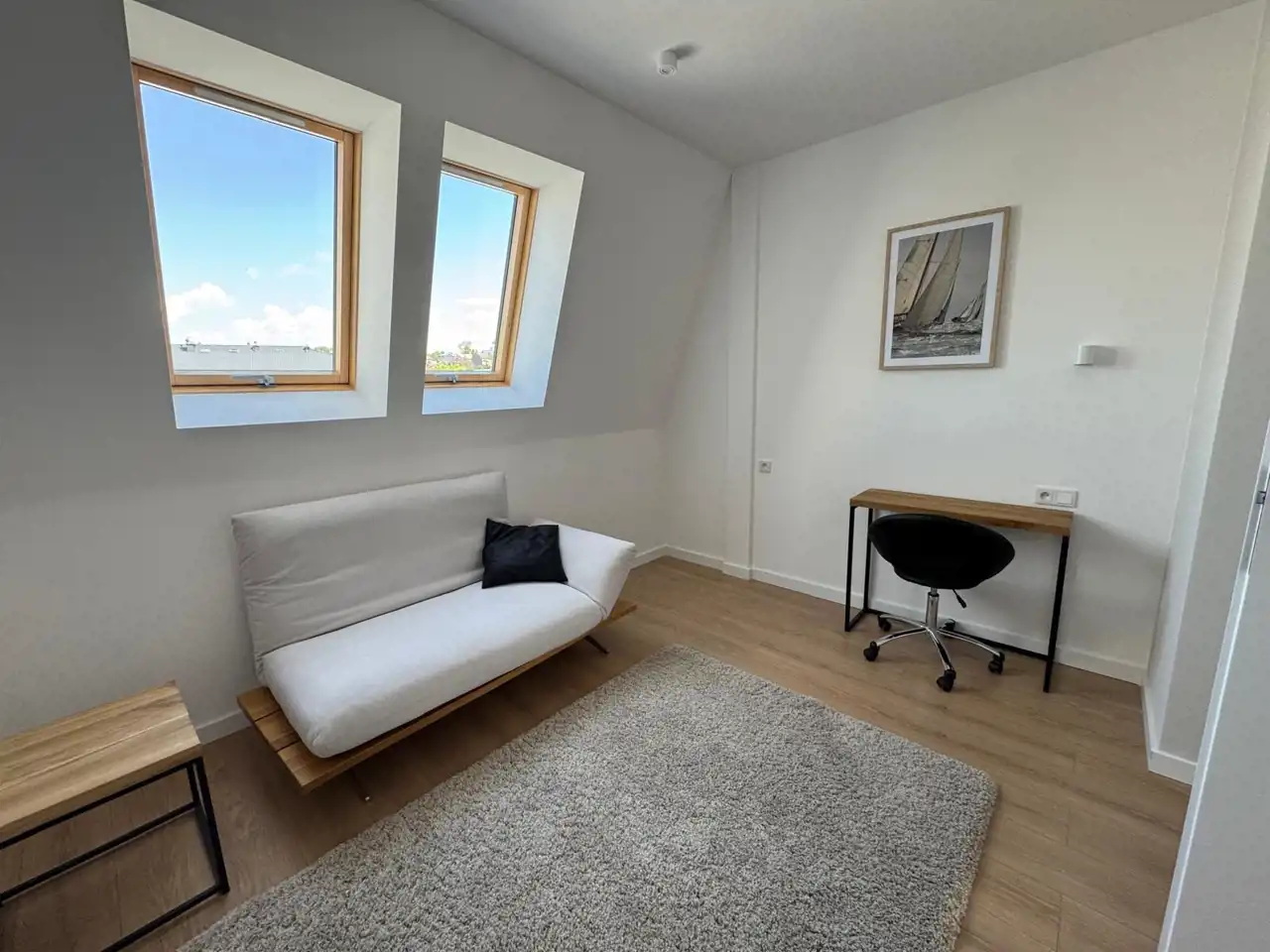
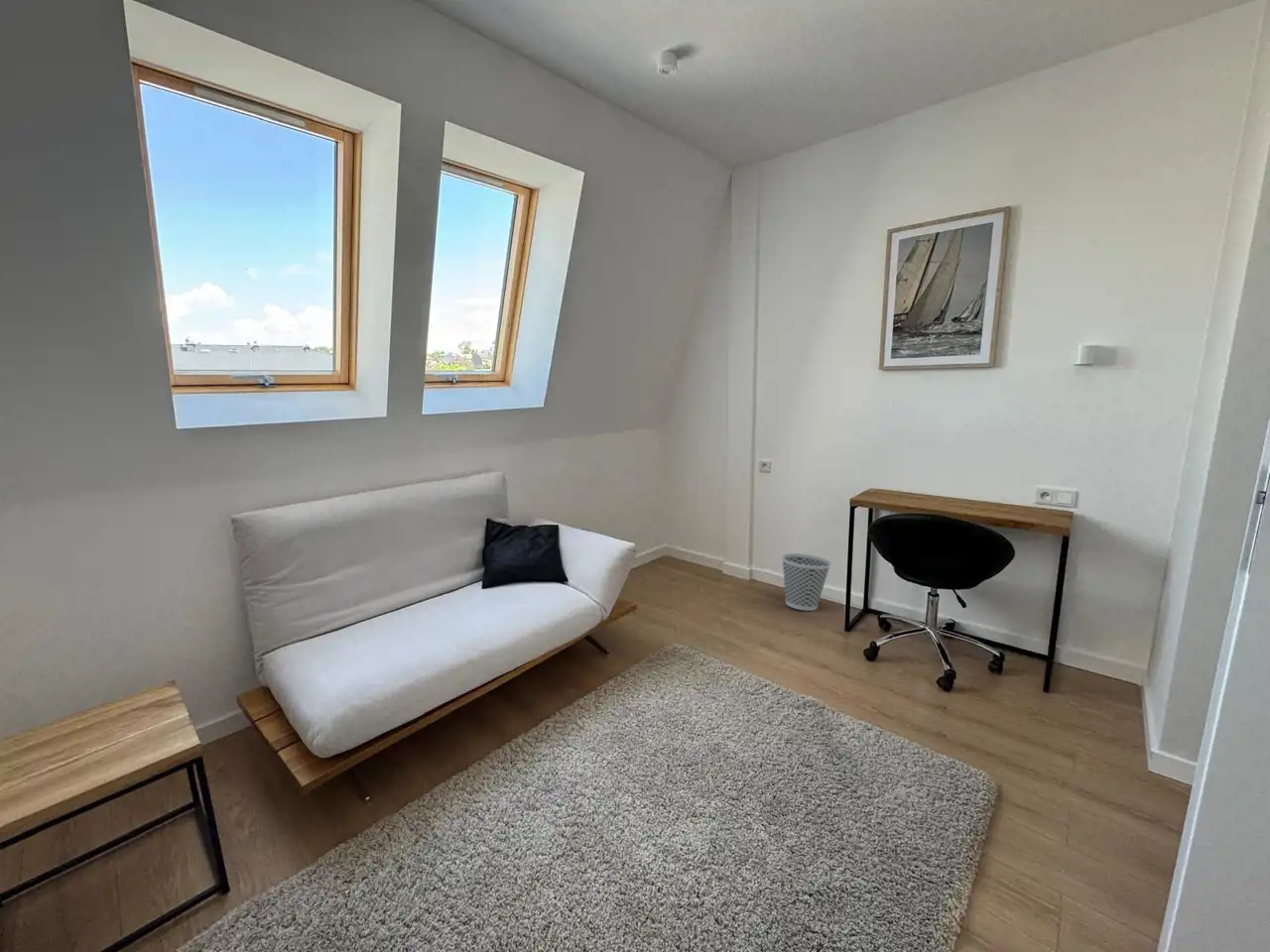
+ wastebasket [781,552,832,612]
